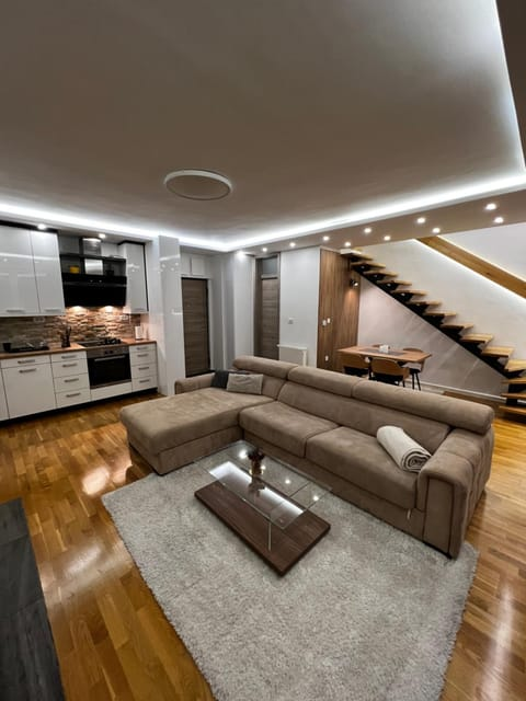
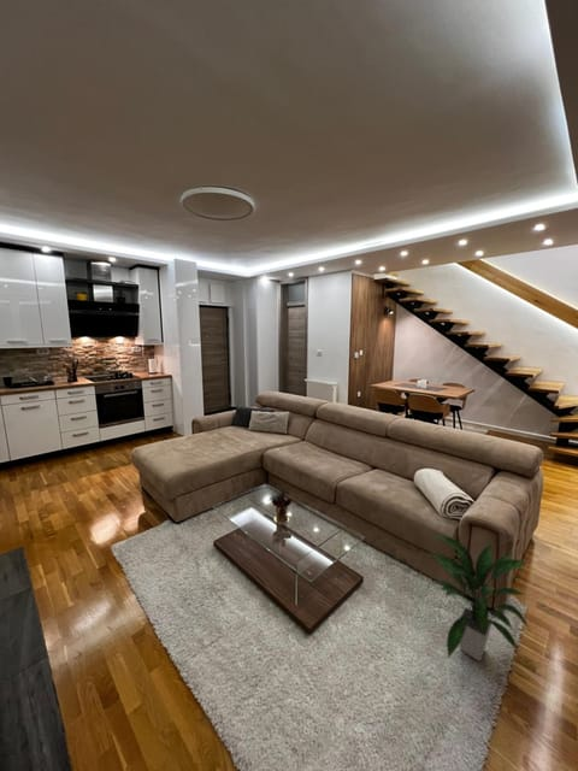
+ indoor plant [427,532,531,663]
